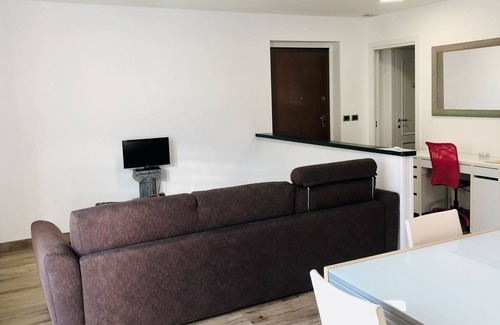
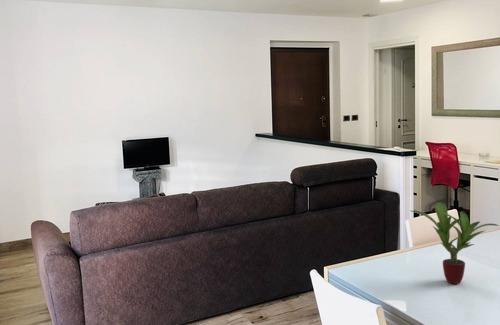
+ potted plant [411,201,500,285]
